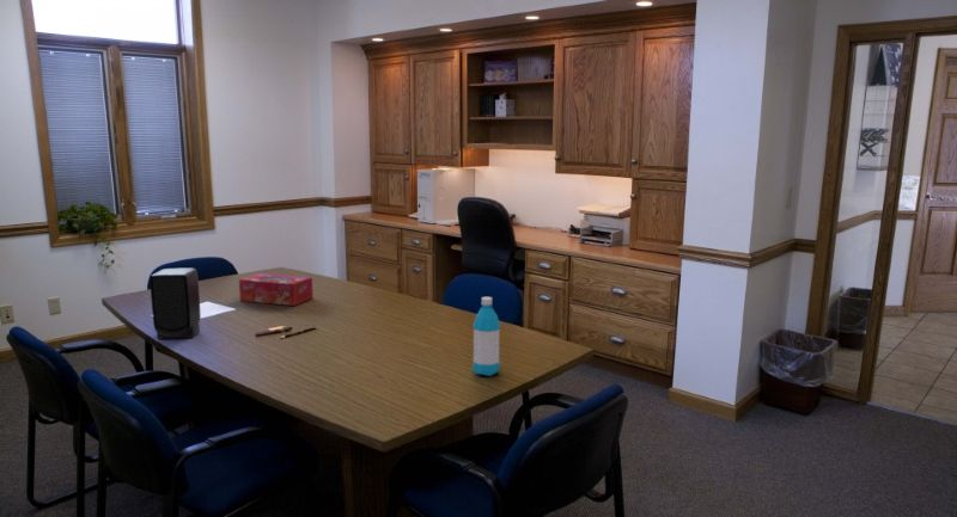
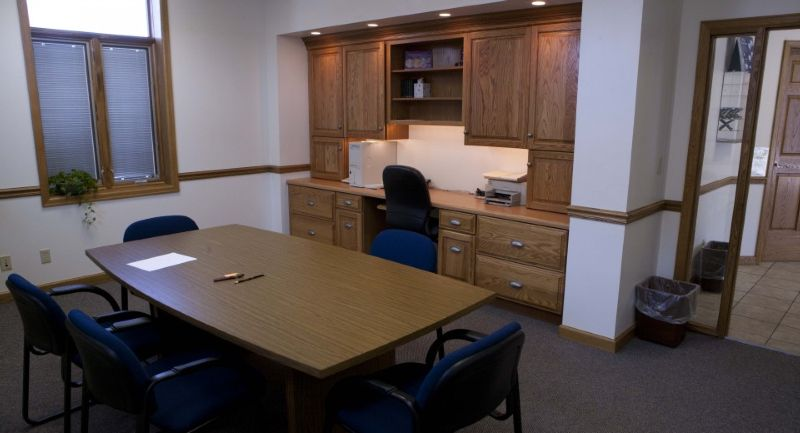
- water bottle [471,296,501,377]
- tissue box [238,272,315,307]
- speaker [148,267,202,339]
